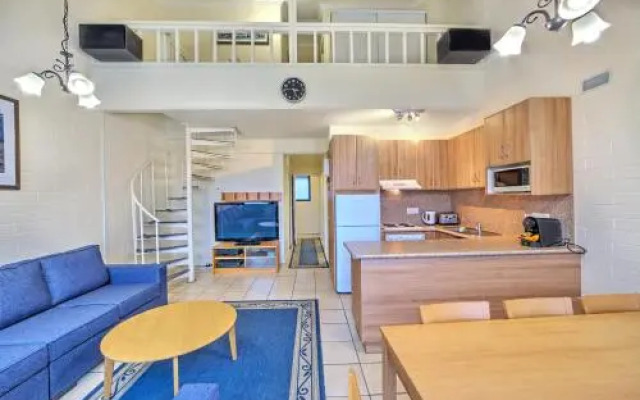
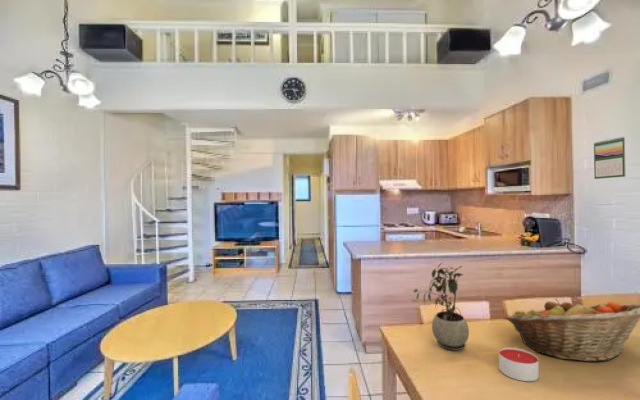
+ fruit basket [505,298,640,363]
+ potted plant [412,261,470,351]
+ calendar [593,136,626,180]
+ candle [498,347,540,382]
